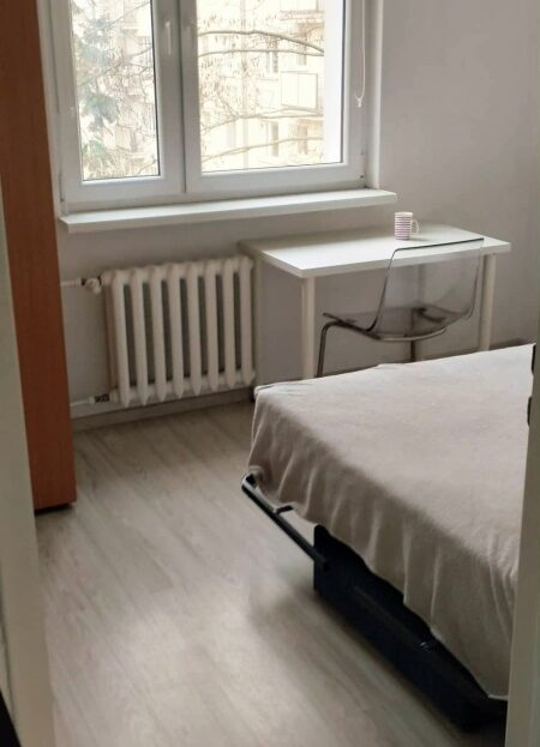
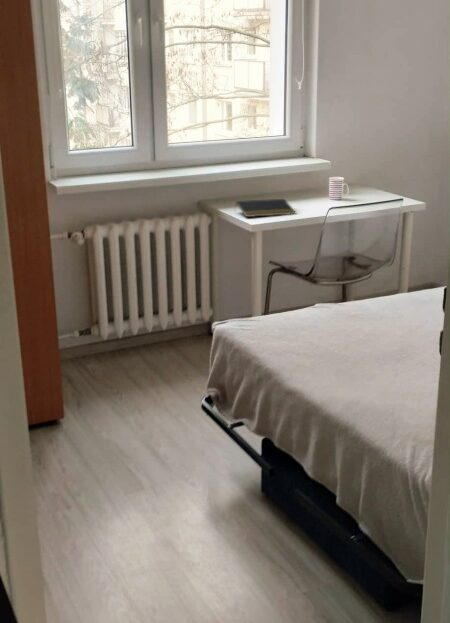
+ notepad [234,198,297,218]
